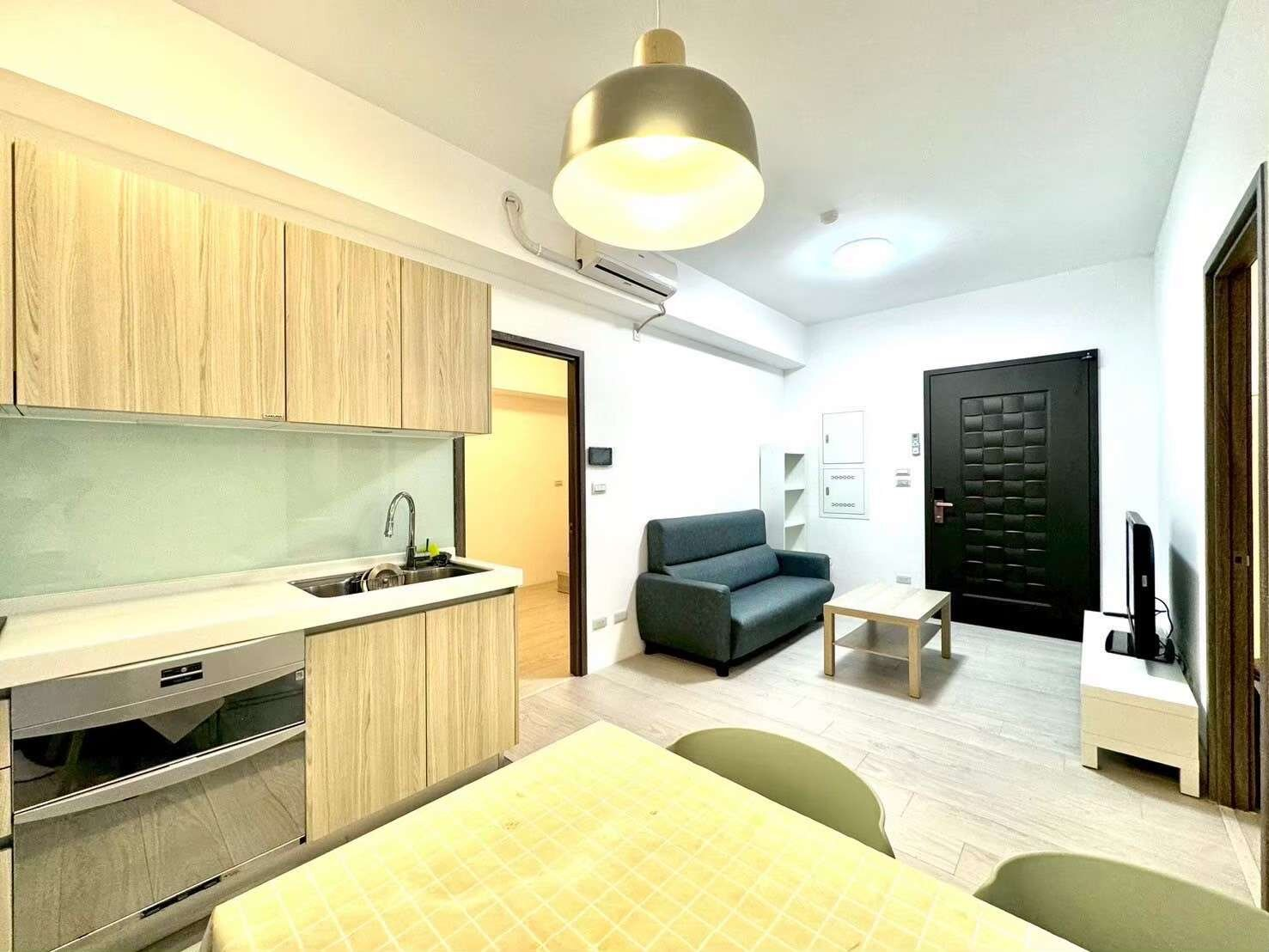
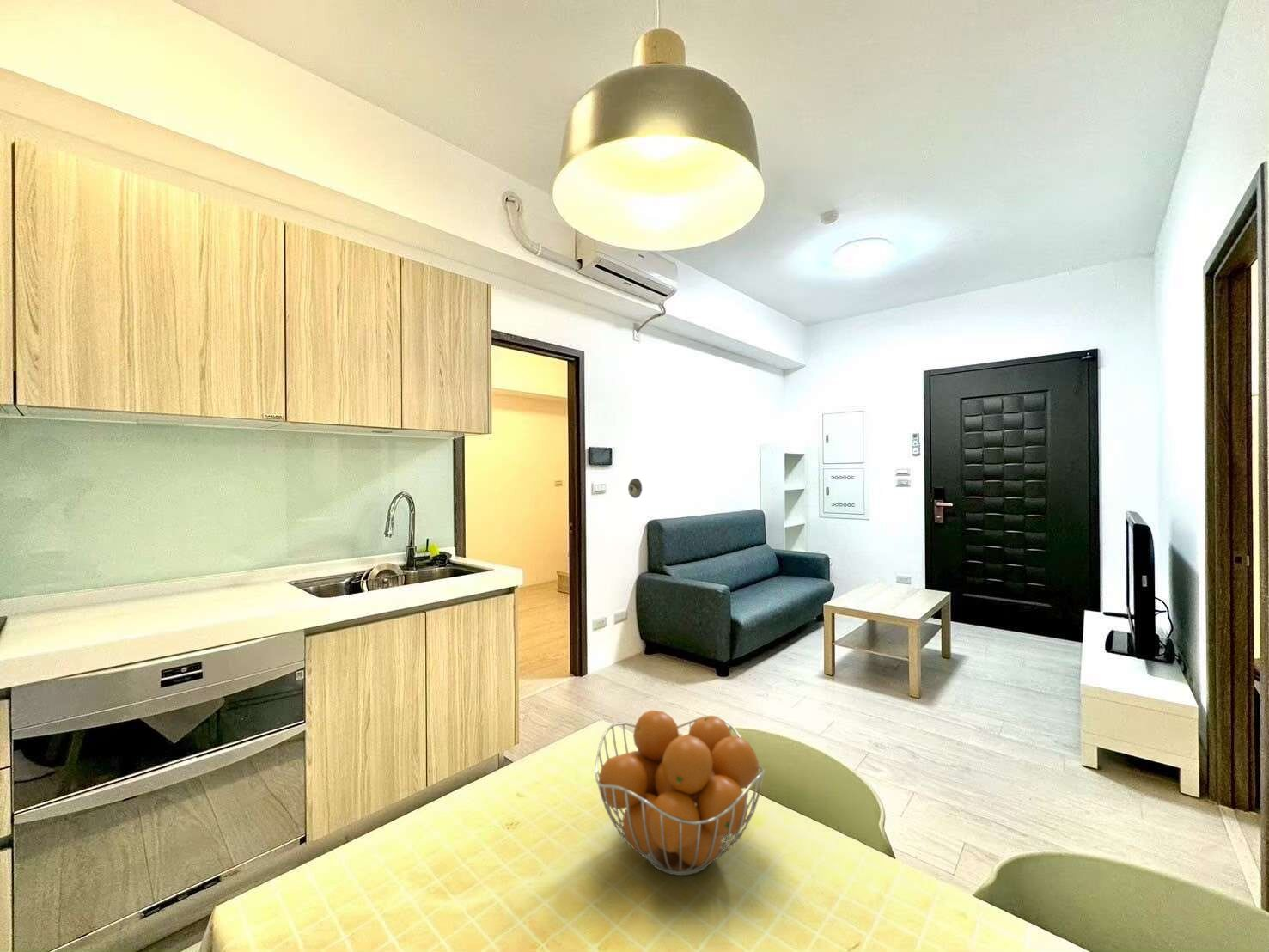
+ fruit basket [594,710,766,876]
+ decorative plate [627,478,643,499]
